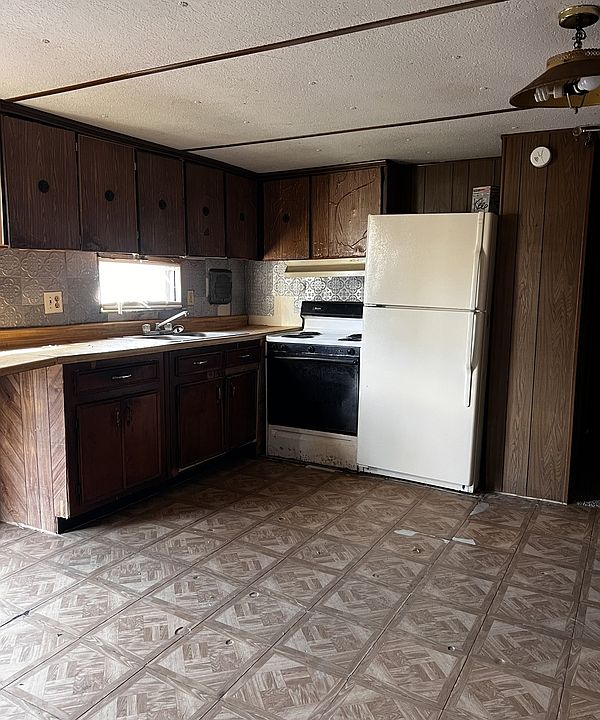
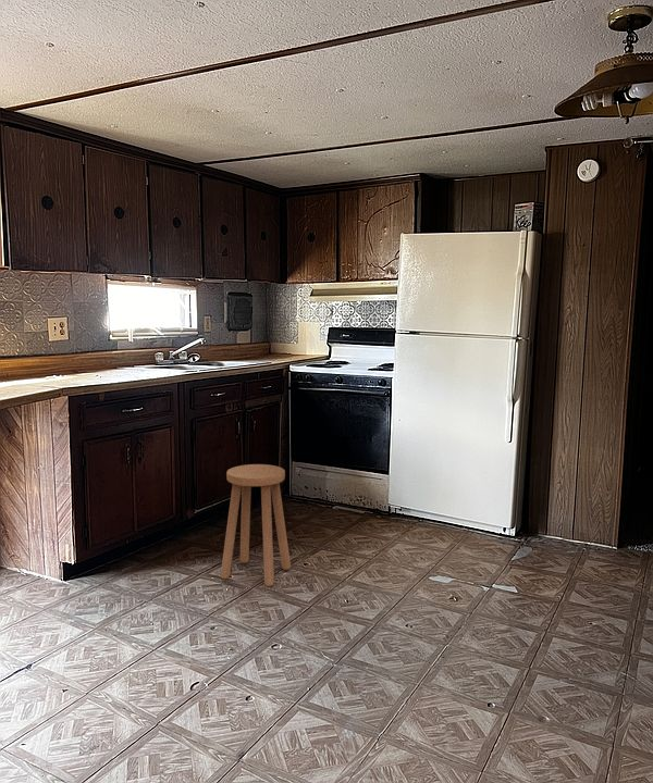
+ stool [220,463,292,587]
